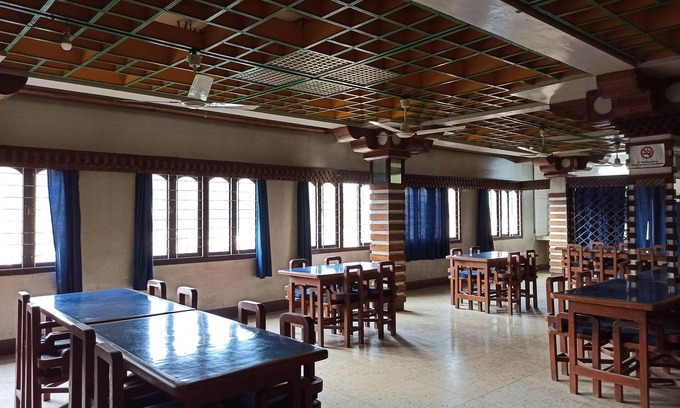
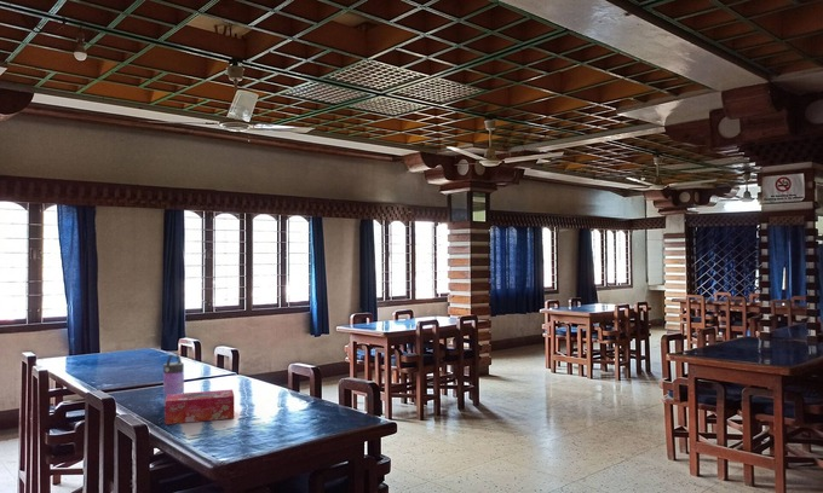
+ tissue box [163,389,235,425]
+ water bottle [162,353,185,407]
